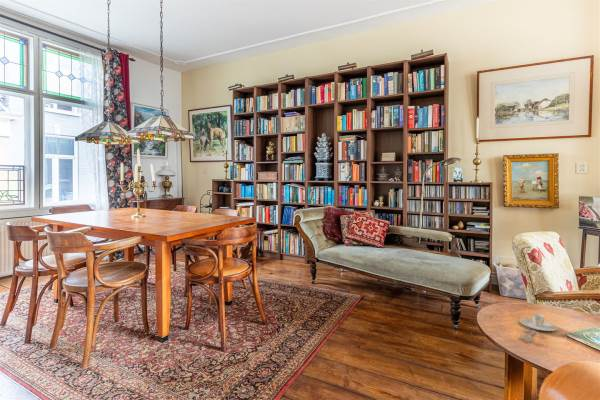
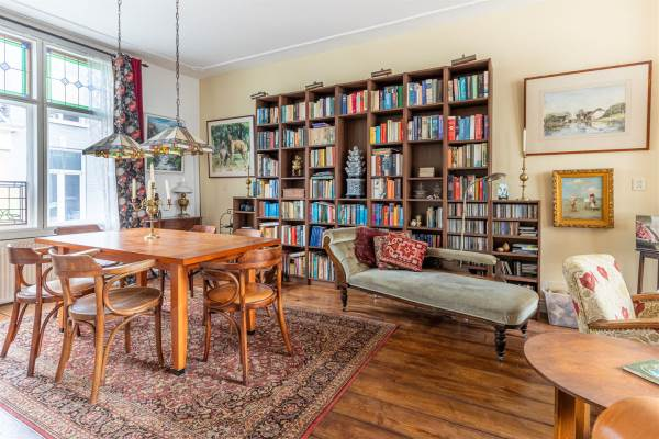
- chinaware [519,312,559,343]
